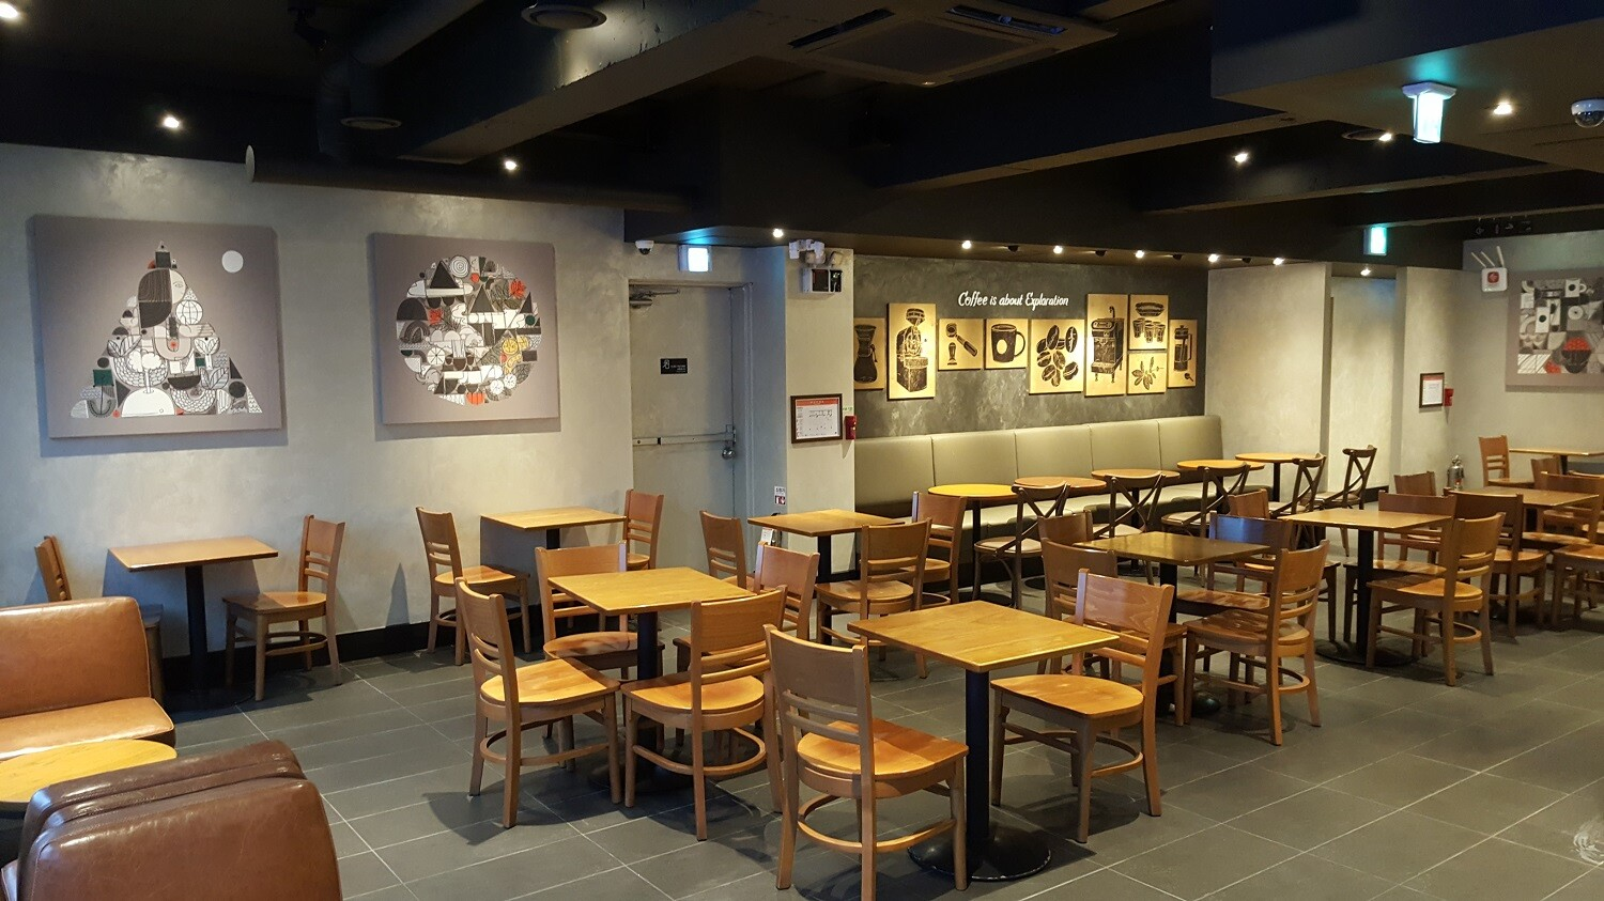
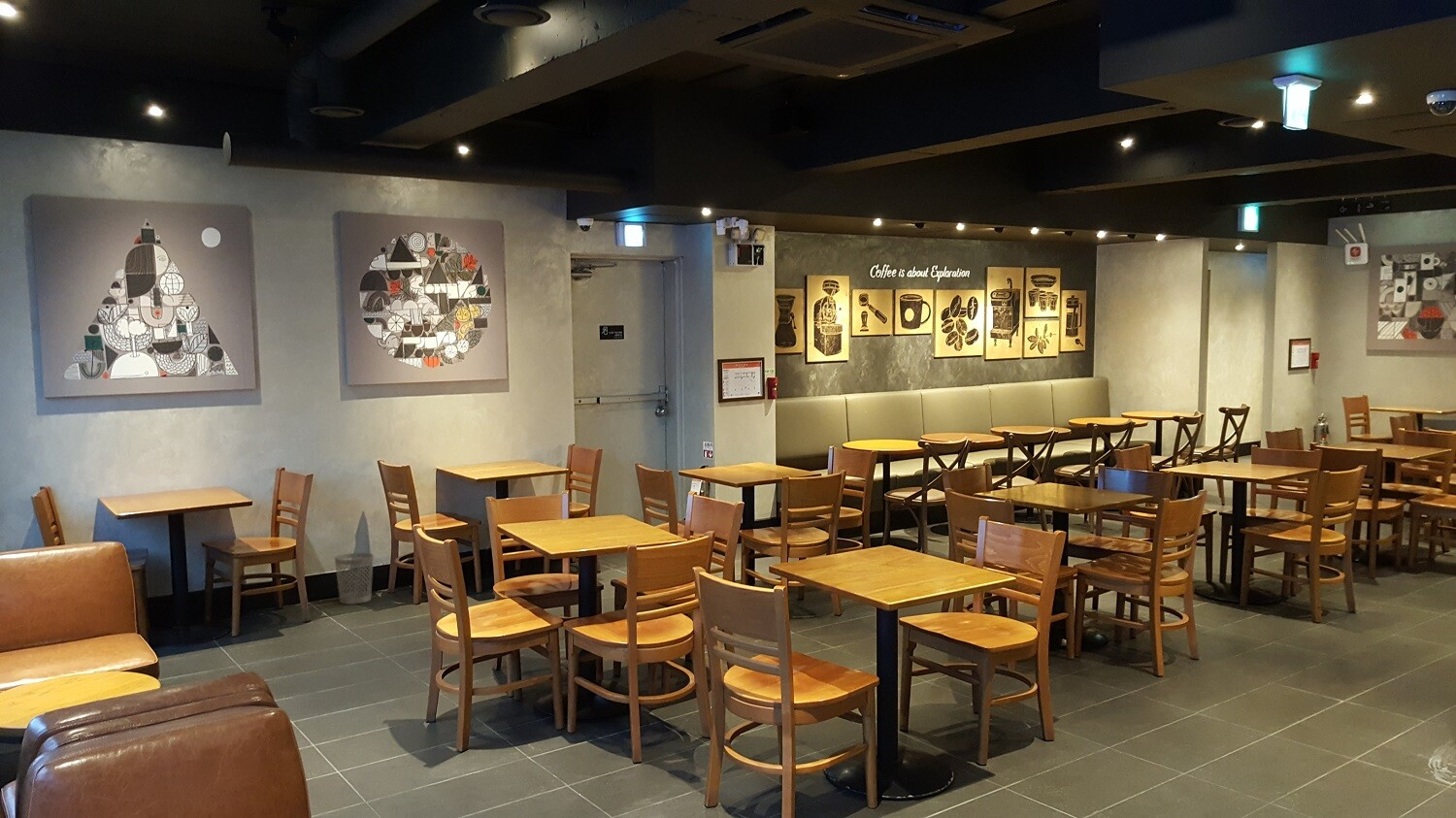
+ wastebasket [334,552,375,605]
